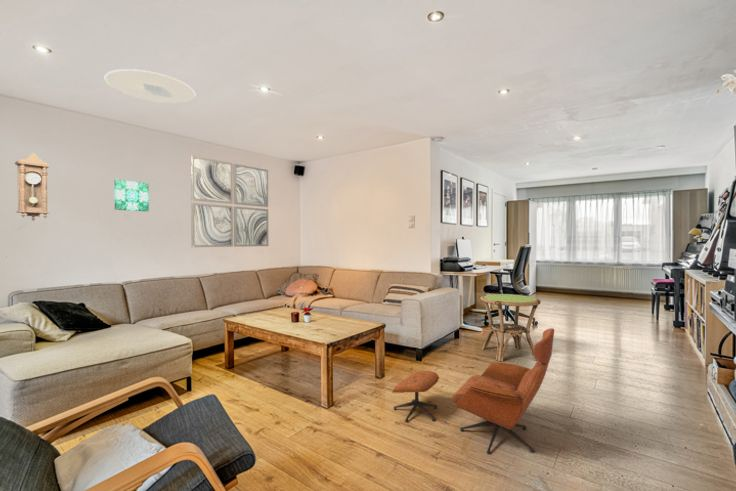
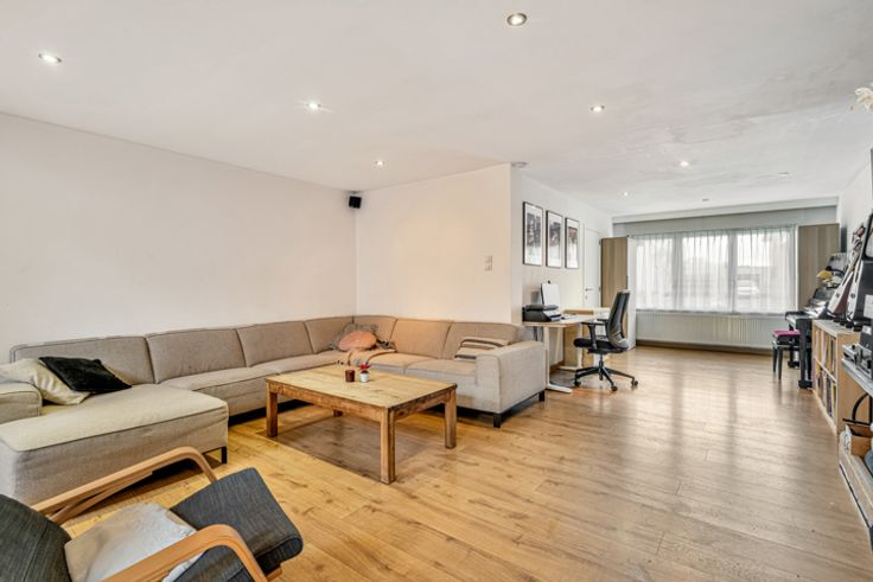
- wall art [113,178,150,212]
- ceiling light [104,68,196,104]
- lounge chair [391,327,555,455]
- side table [479,293,542,362]
- wall art [190,155,269,248]
- pendulum clock [14,152,51,222]
